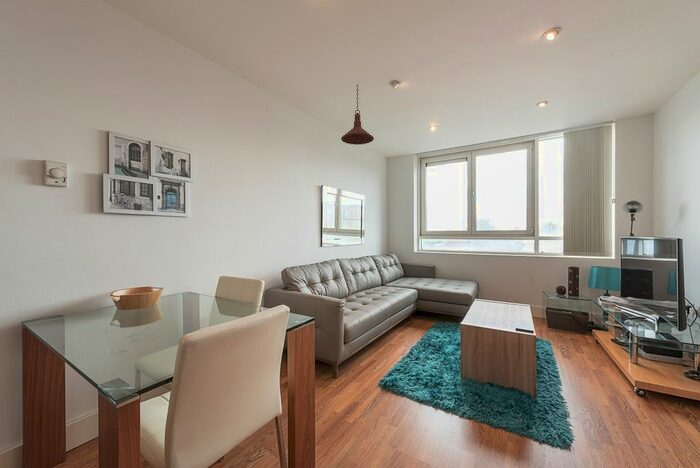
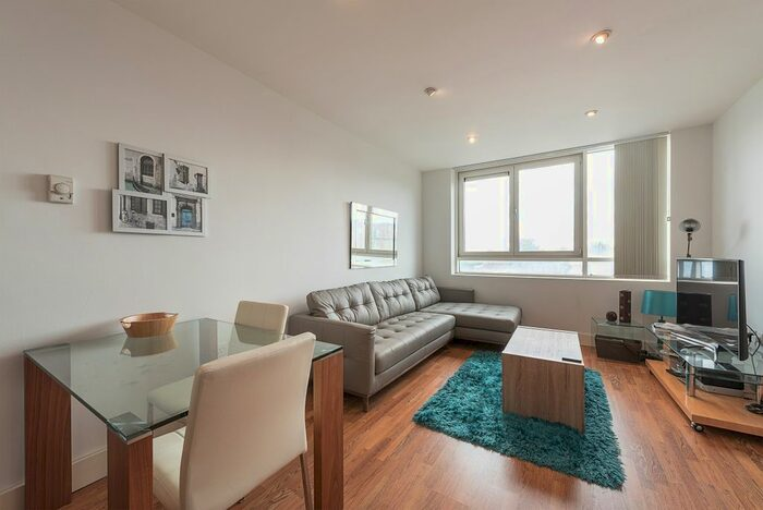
- pendant light [340,83,375,146]
